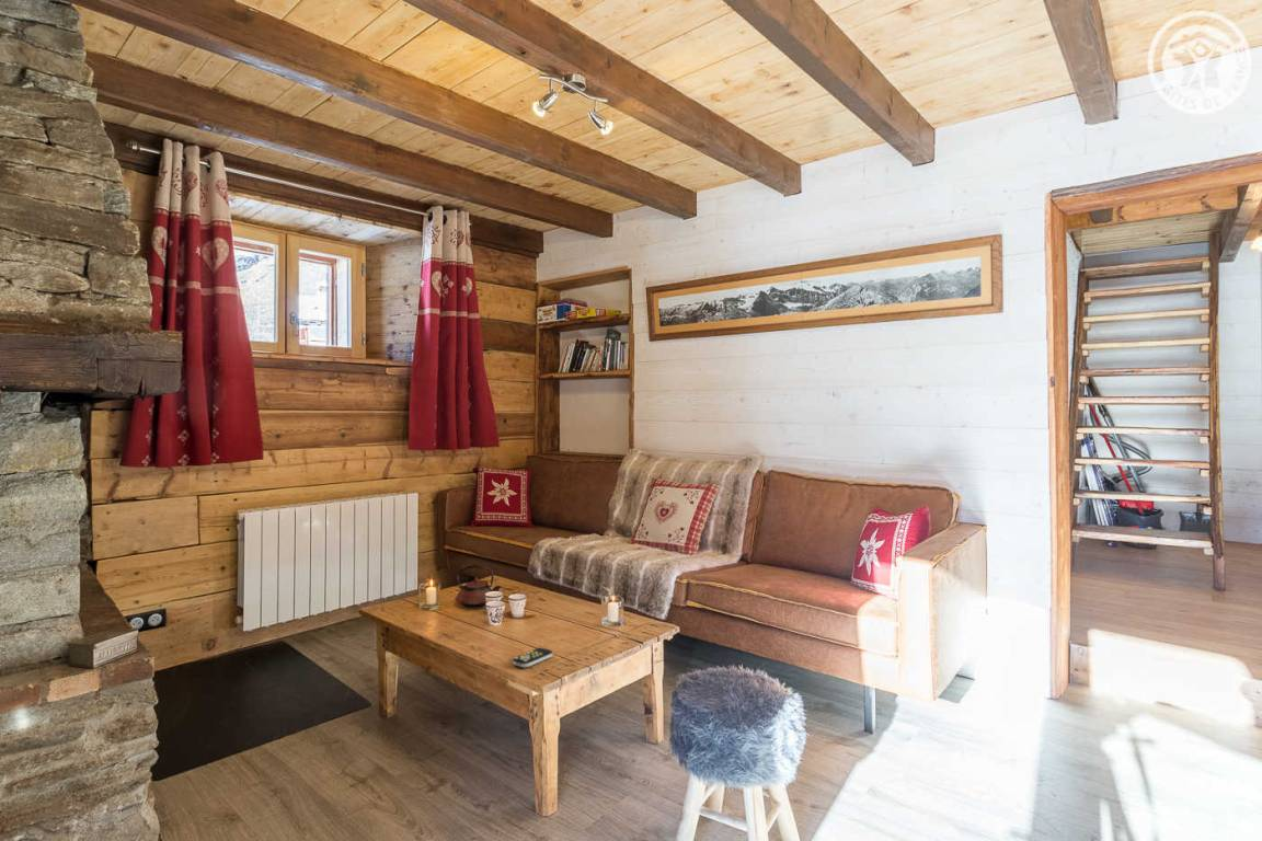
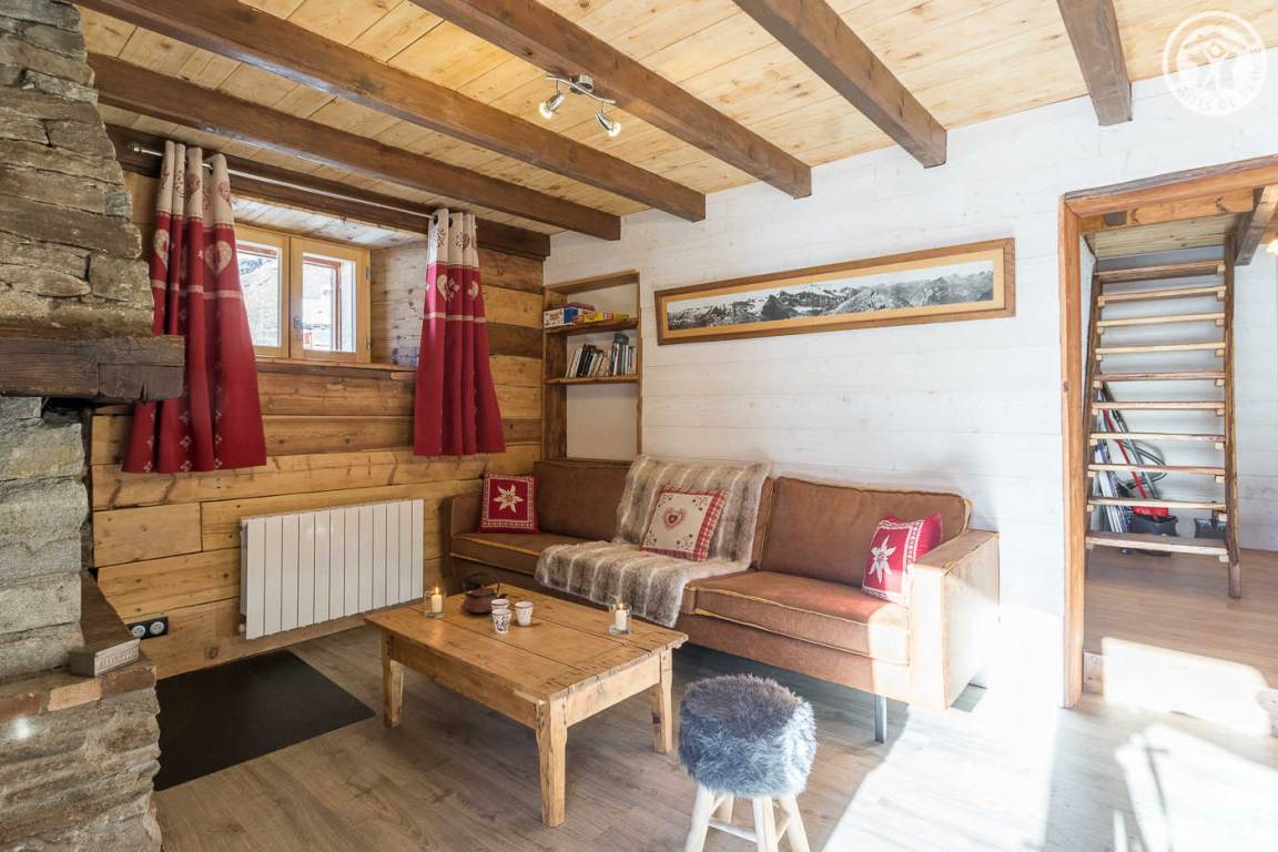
- remote control [512,647,553,668]
